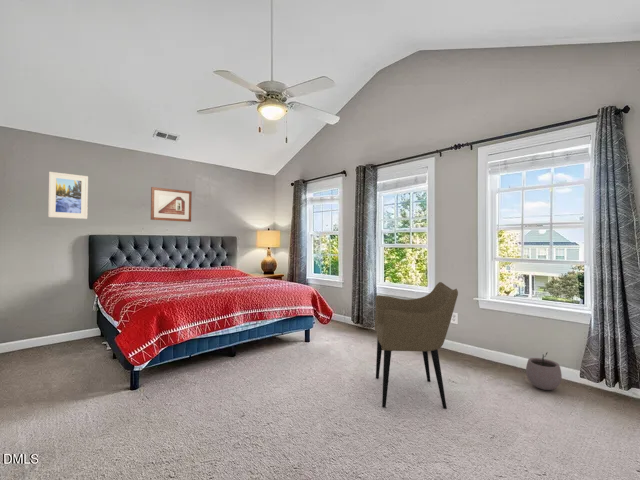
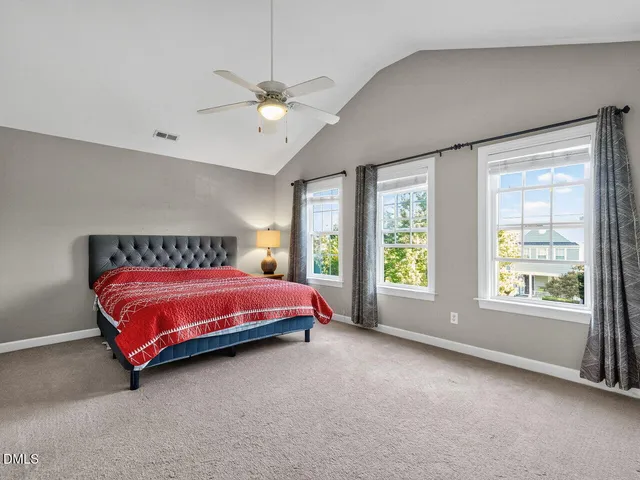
- plant pot [525,351,563,391]
- armchair [374,281,459,410]
- picture frame [150,186,193,223]
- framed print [47,171,89,220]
